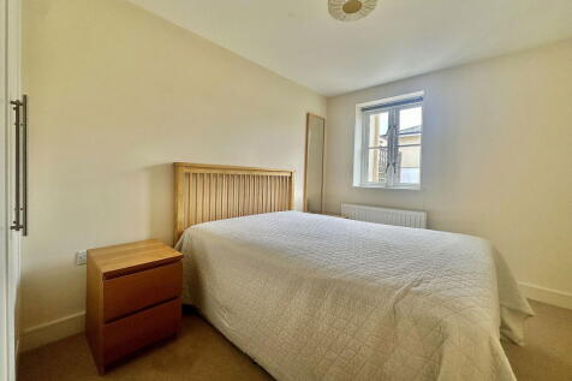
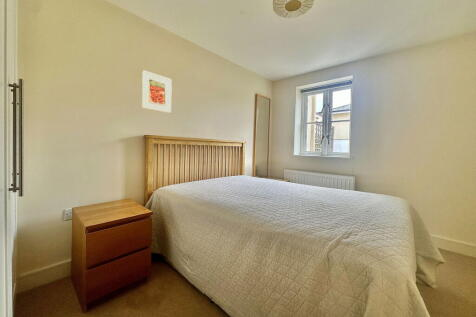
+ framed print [141,69,173,114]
